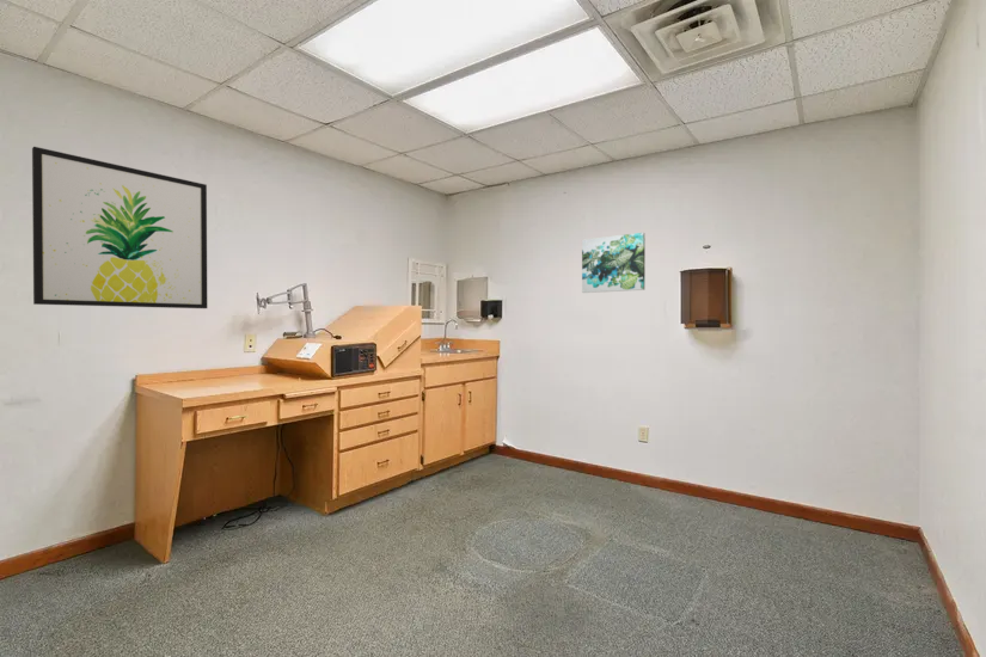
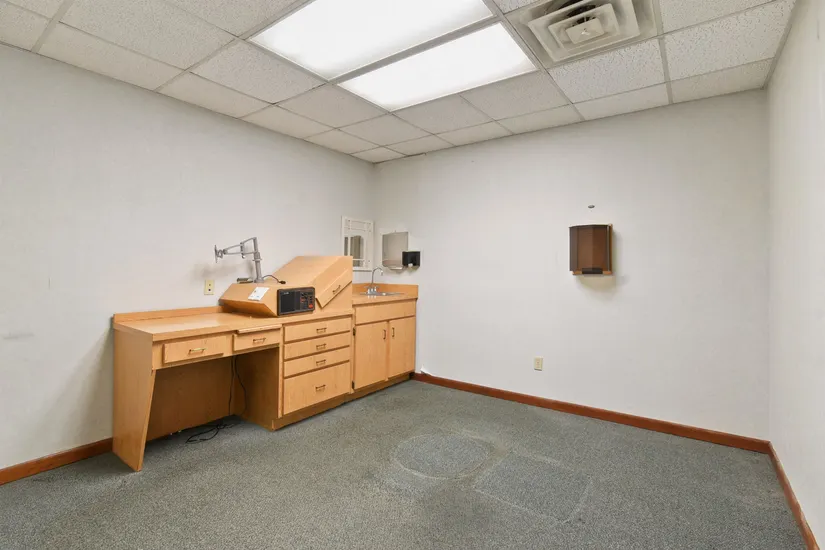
- wall art [581,232,647,294]
- wall art [31,146,208,309]
